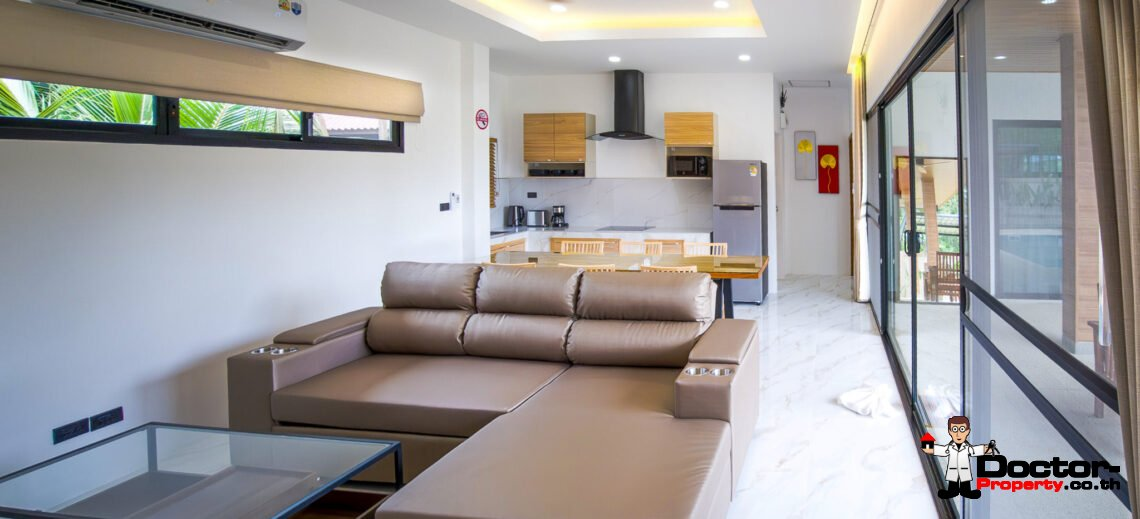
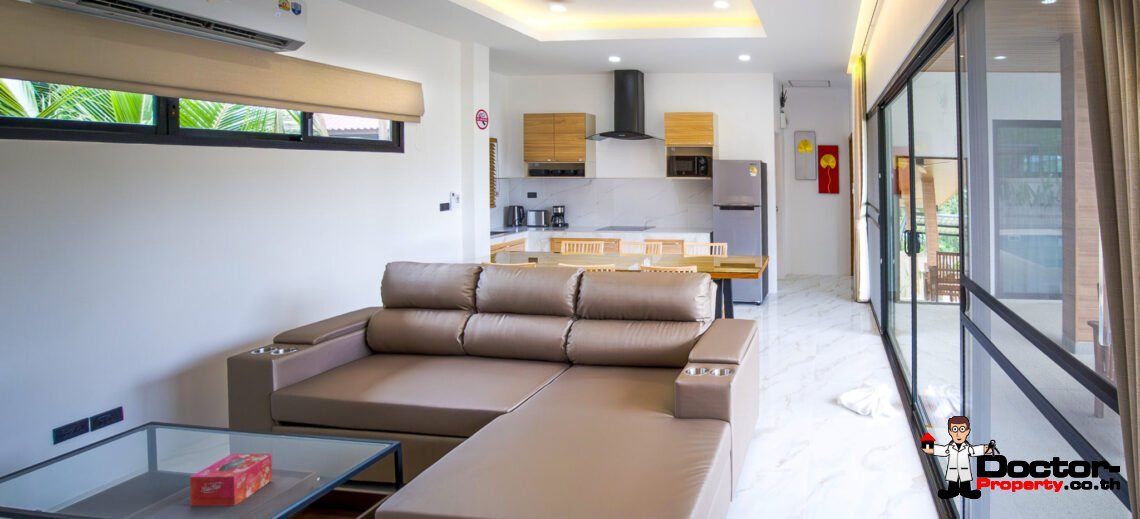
+ tissue box [189,453,273,507]
